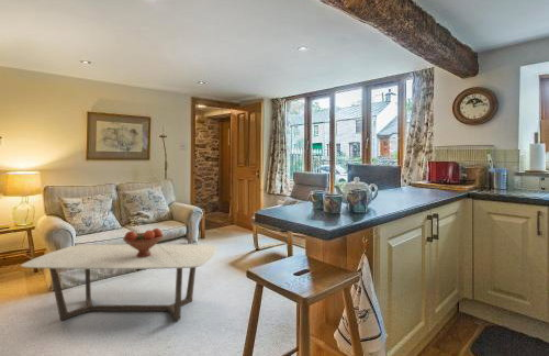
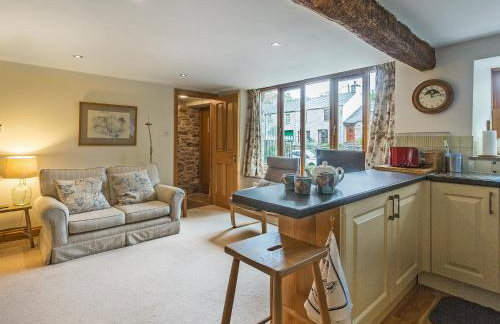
- fruit bowl [122,227,165,257]
- coffee table [20,243,217,322]
